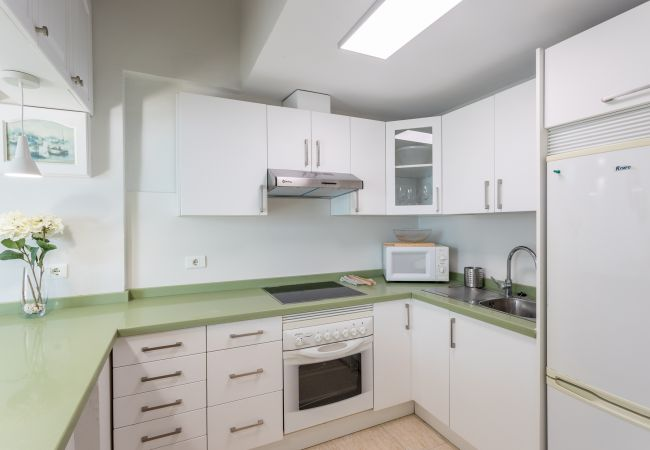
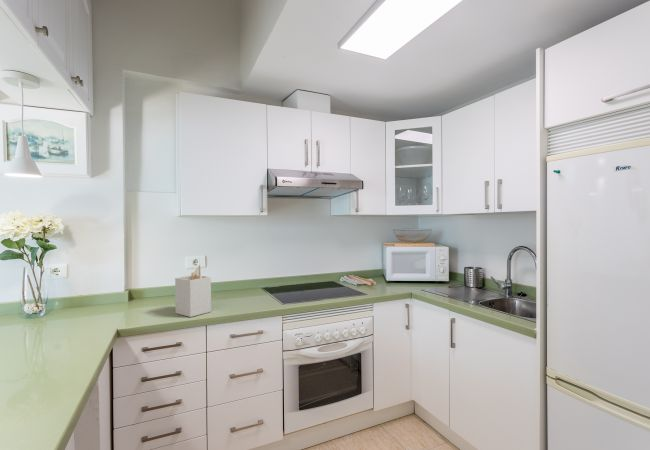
+ utensil holder [174,264,212,318]
